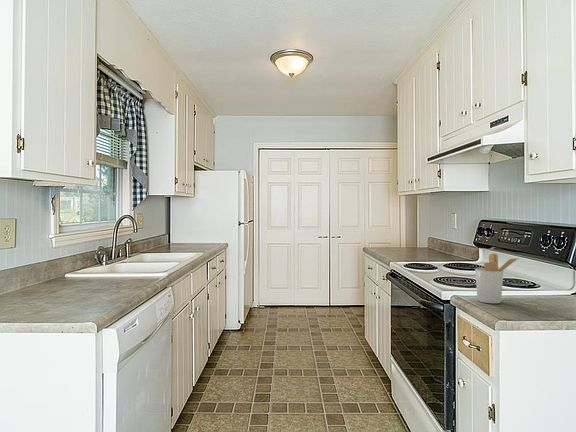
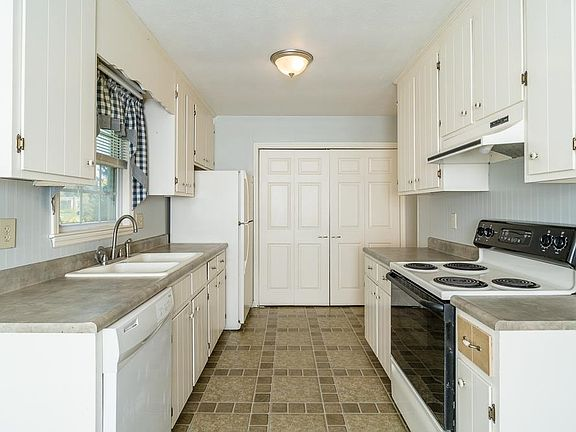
- utensil holder [474,252,520,304]
